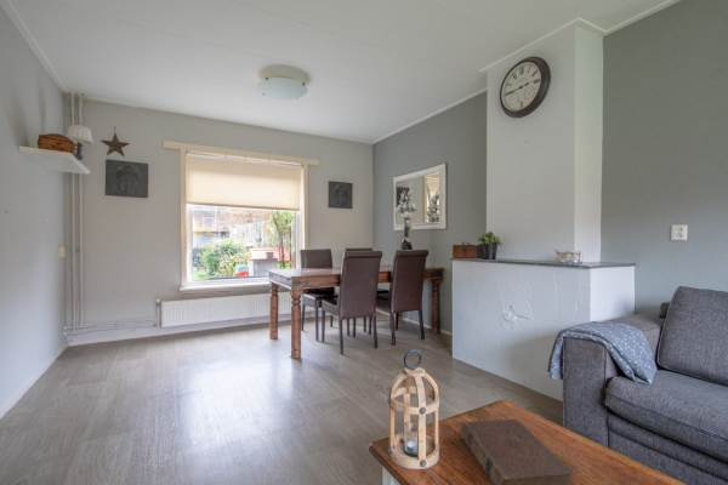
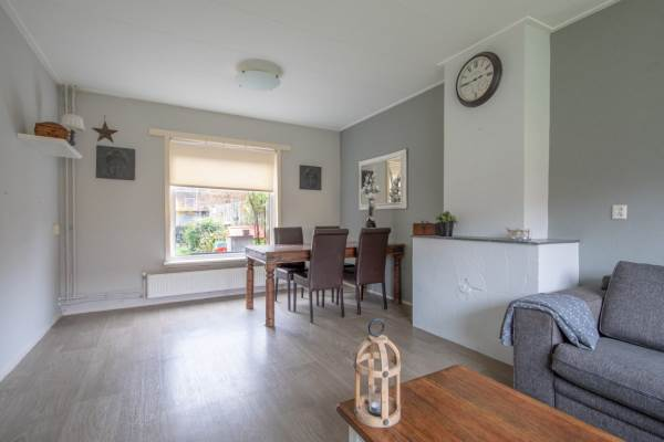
- book [459,418,576,485]
